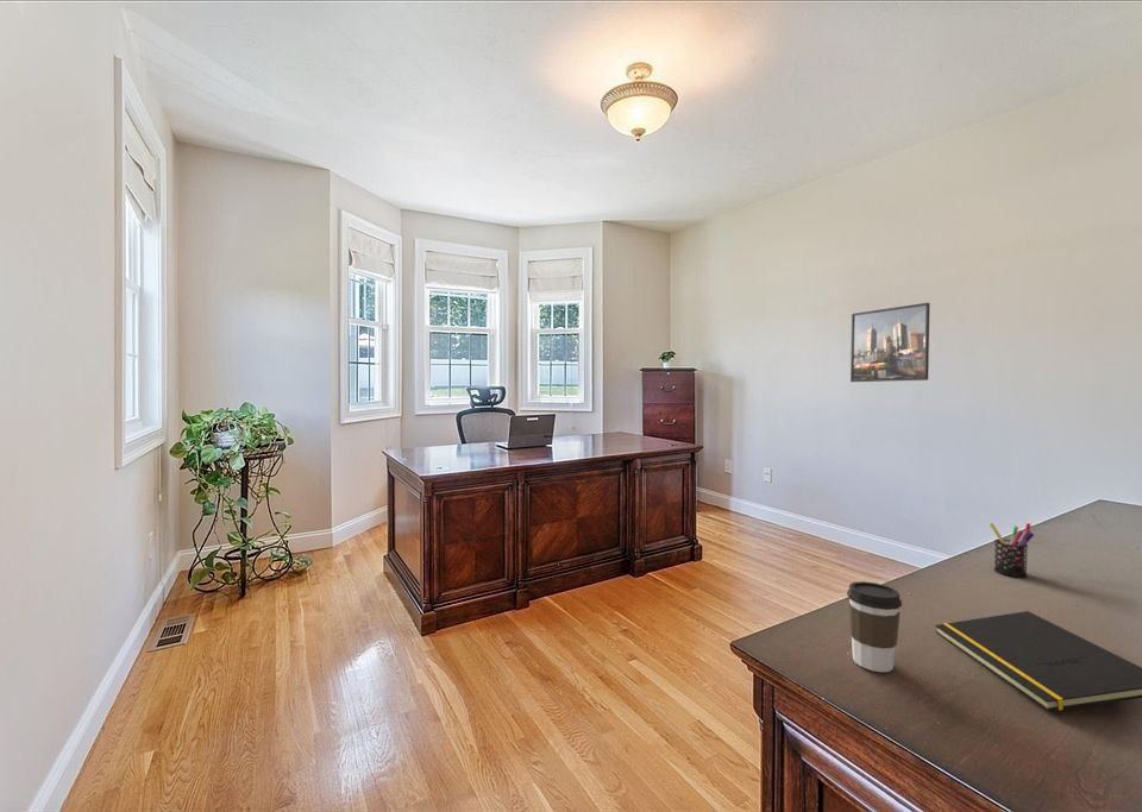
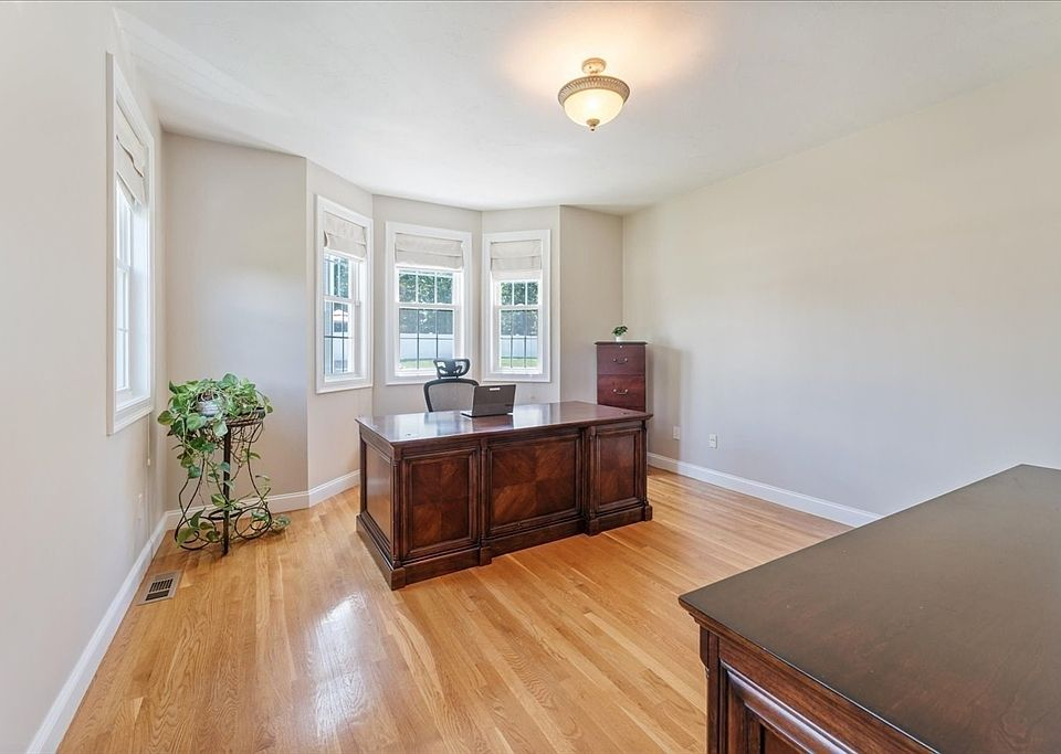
- notepad [934,610,1142,712]
- pen holder [987,522,1035,578]
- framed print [849,302,931,383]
- coffee cup [846,580,903,673]
